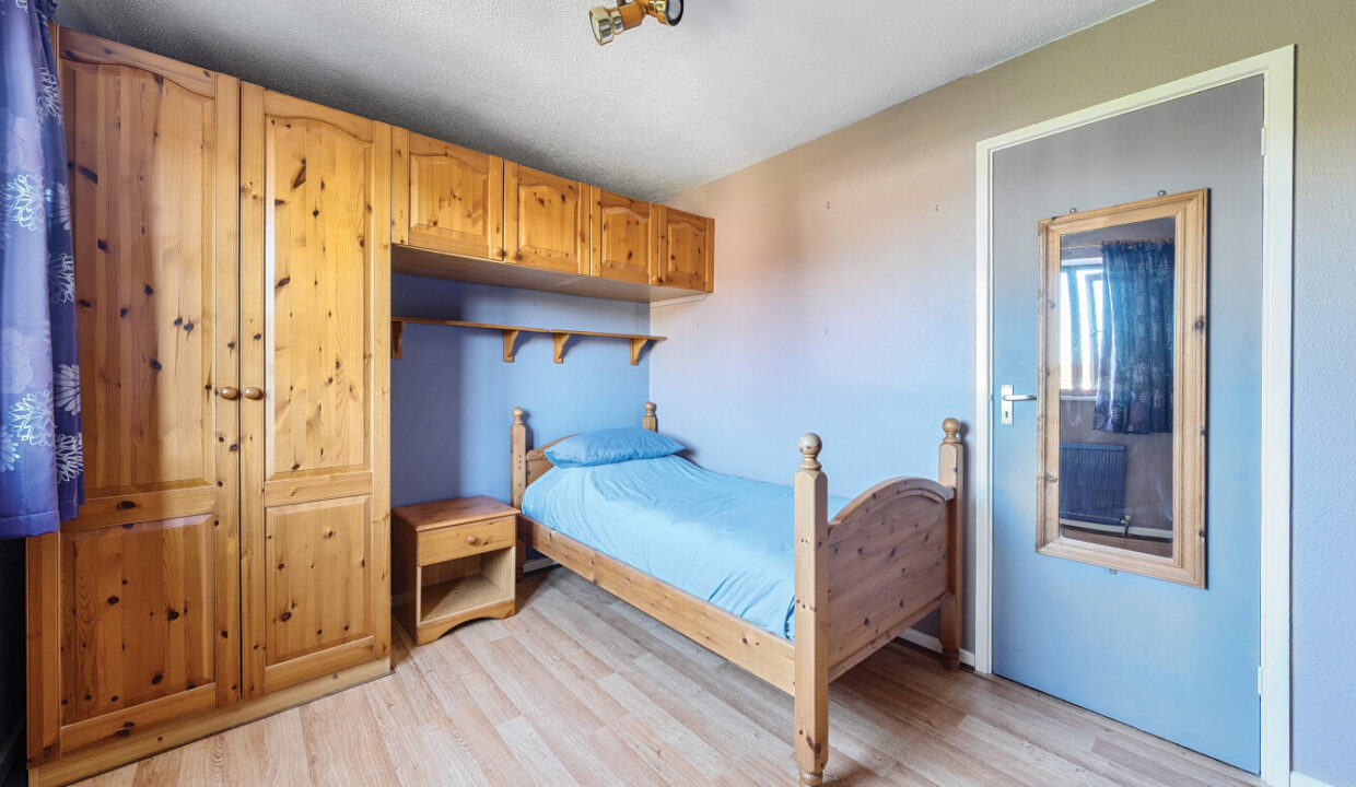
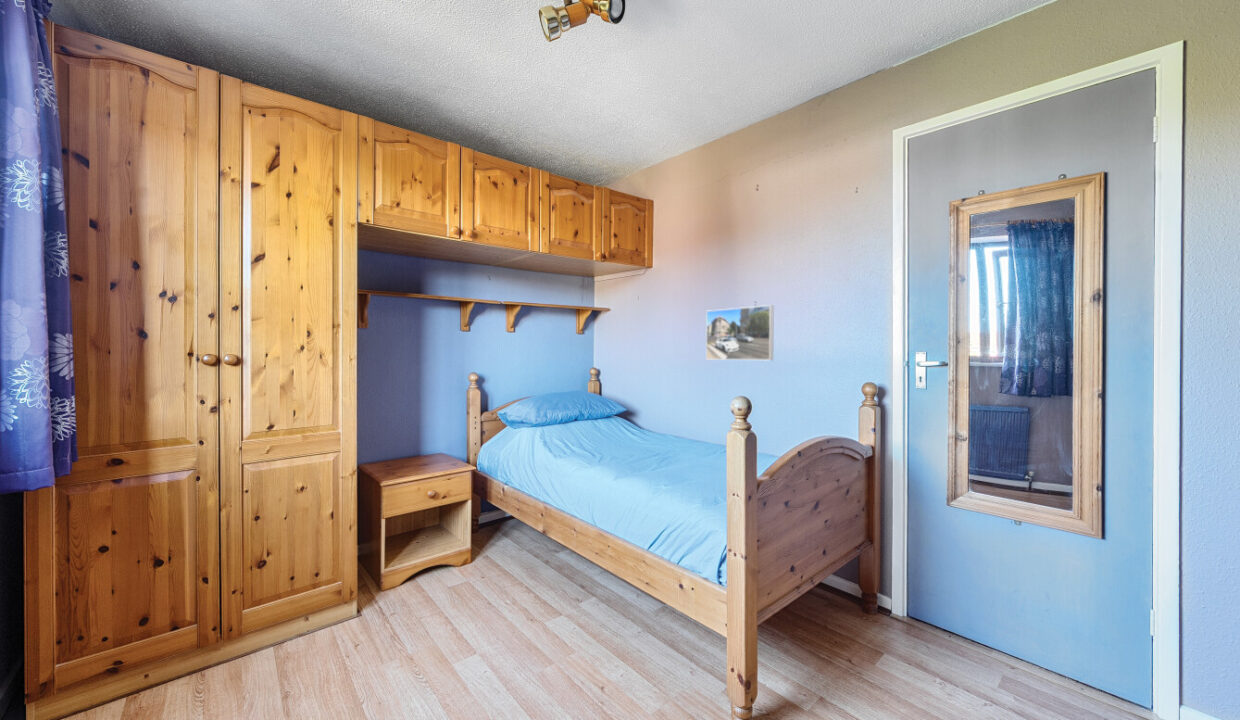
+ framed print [705,304,775,361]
